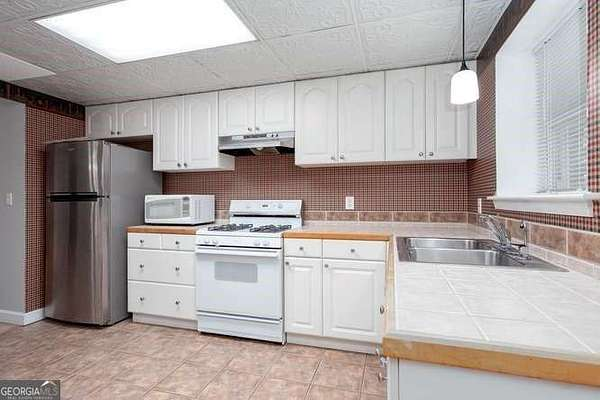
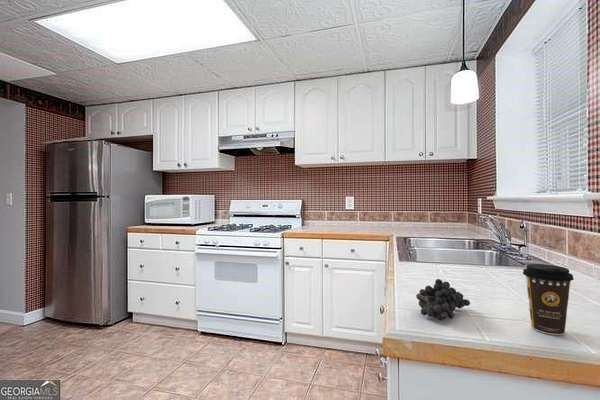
+ coffee cup [522,263,575,336]
+ fruit [415,278,471,321]
